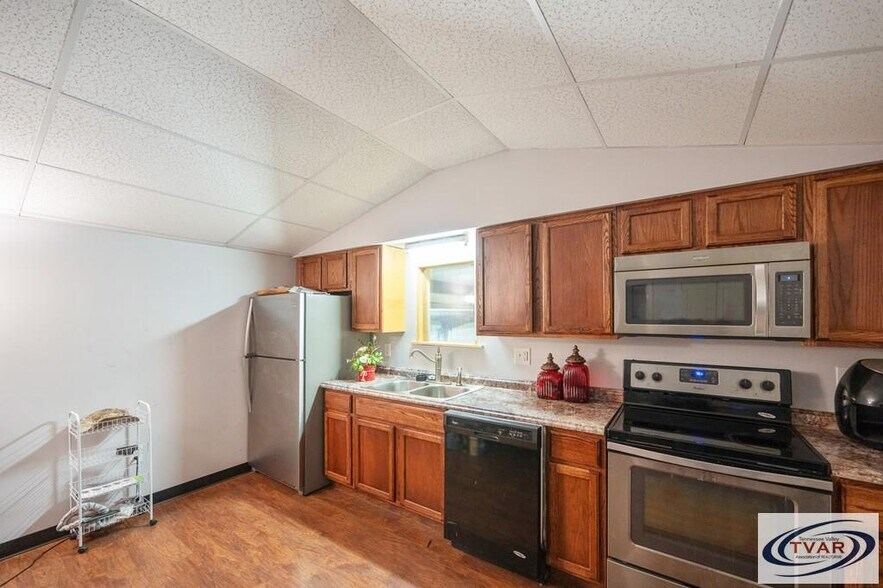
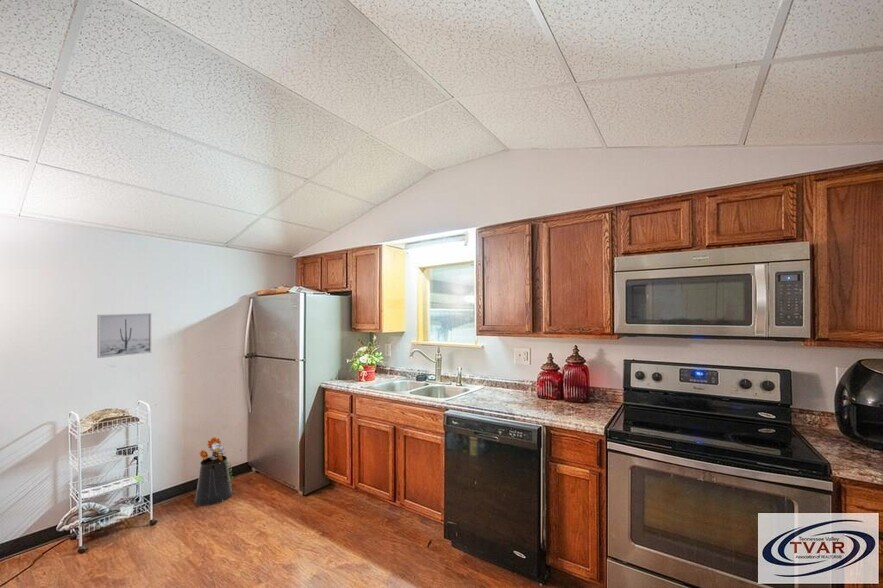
+ watering can [193,436,234,507]
+ wall art [96,312,152,359]
